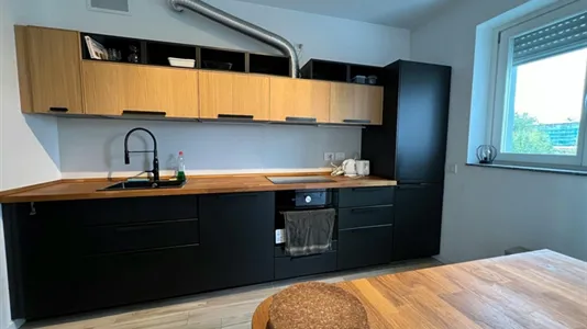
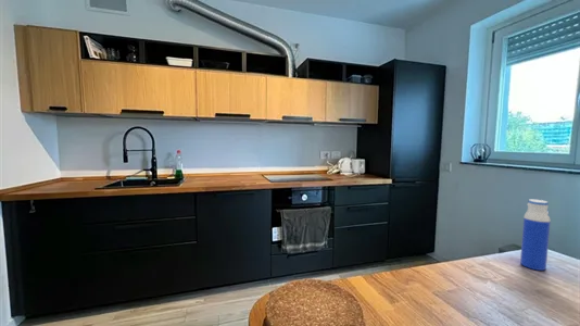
+ water bottle [519,199,552,272]
